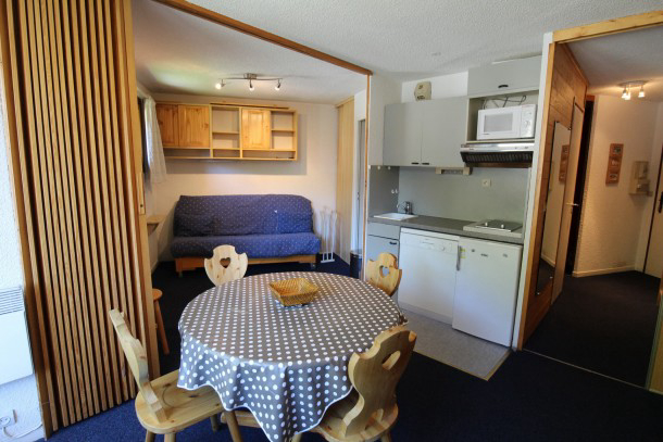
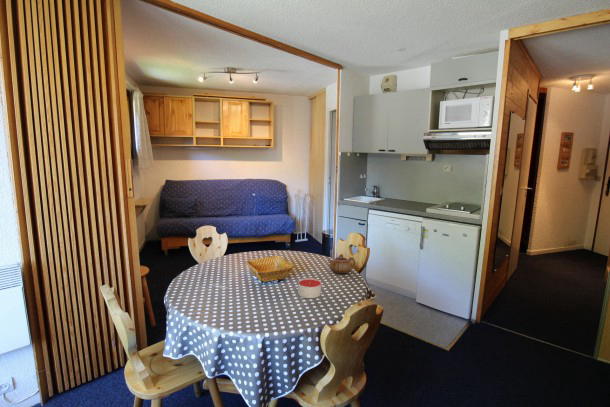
+ teapot [327,253,357,275]
+ candle [297,277,322,299]
